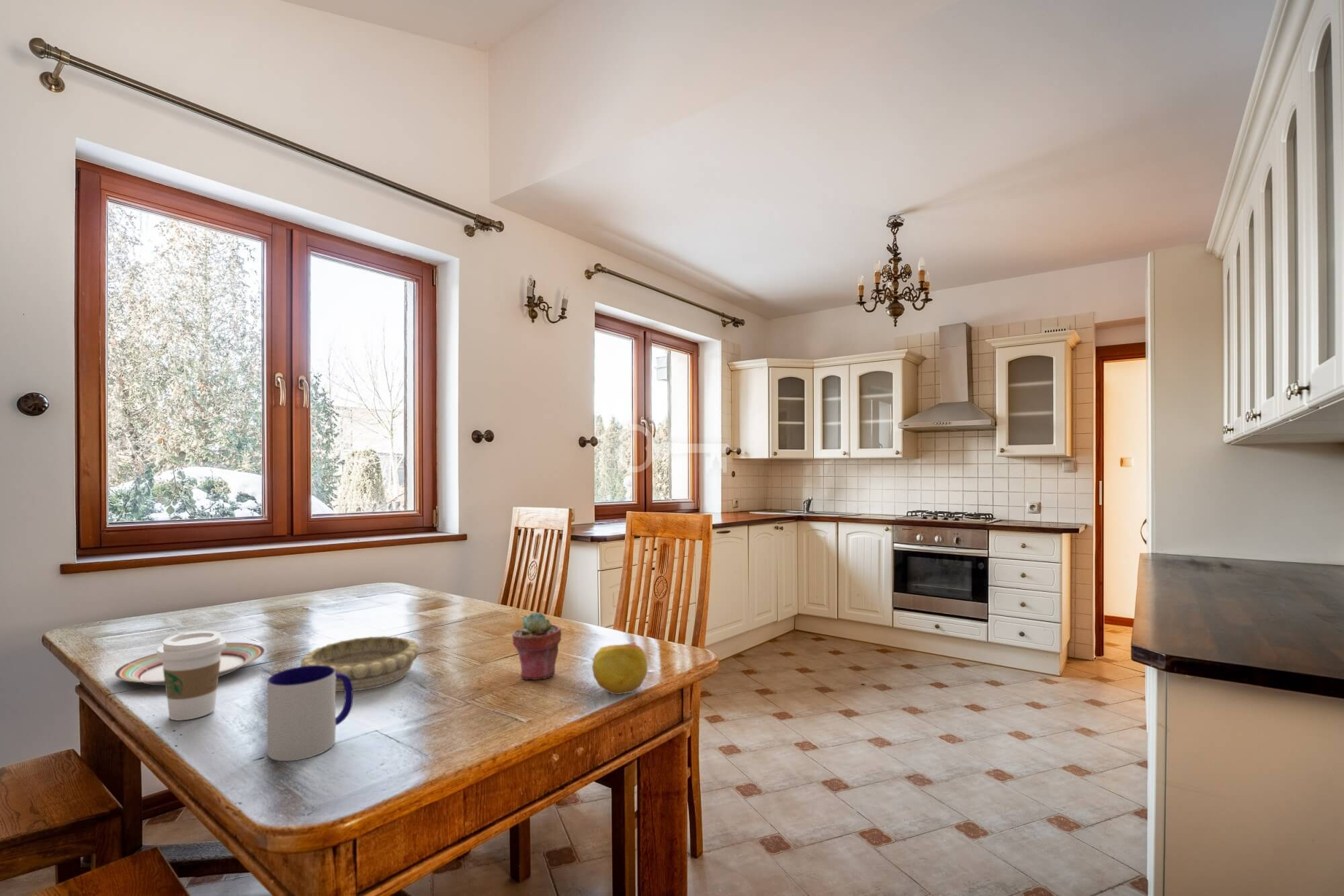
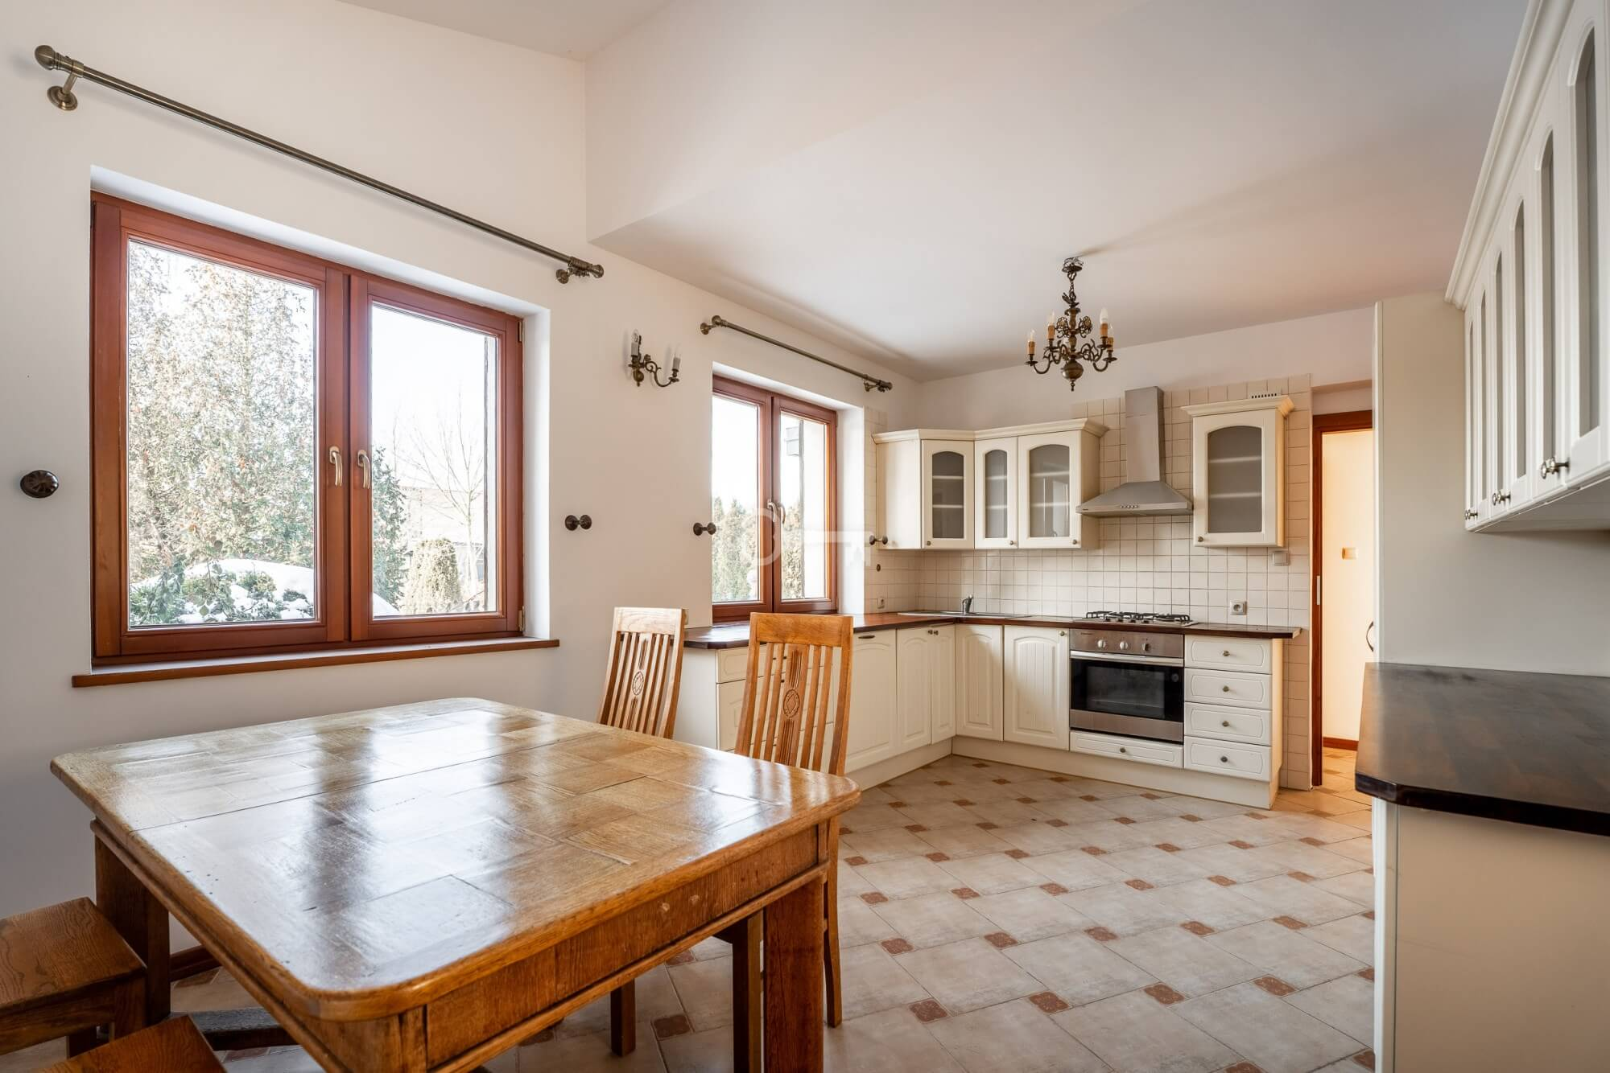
- mug [267,666,353,762]
- apple [591,643,648,695]
- decorative bowl [300,635,420,692]
- potted succulent [511,611,562,680]
- plate [114,642,265,686]
- coffee cup [156,630,227,721]
